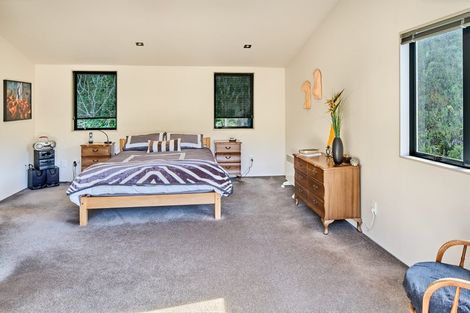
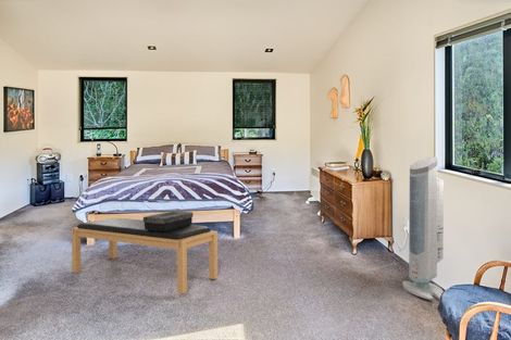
+ bench [71,217,219,294]
+ decorative box [142,210,194,231]
+ air purifier [401,156,445,301]
